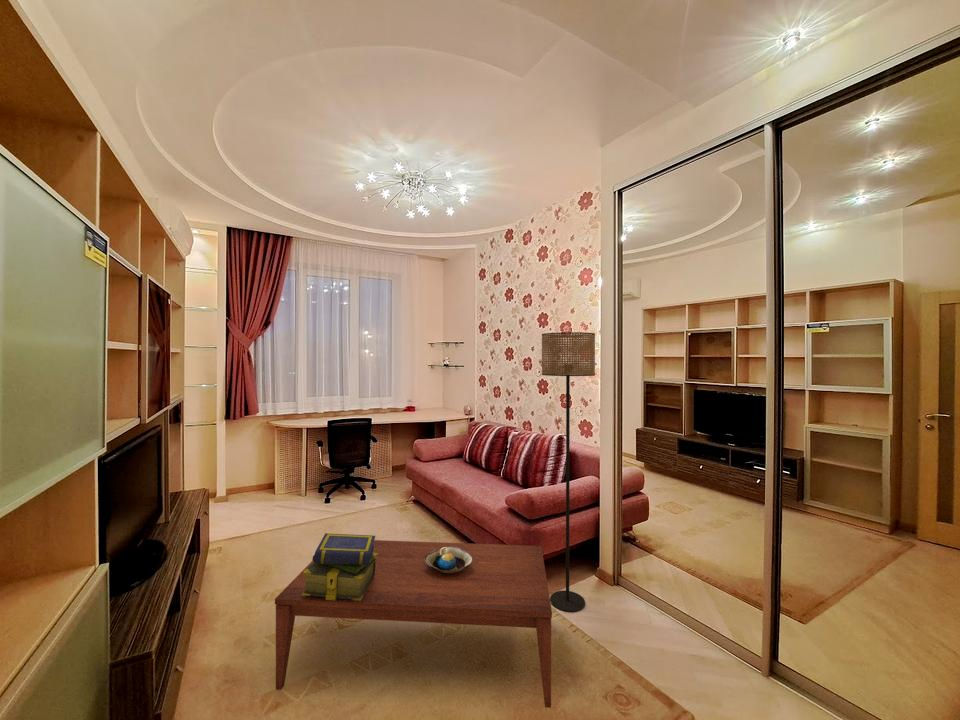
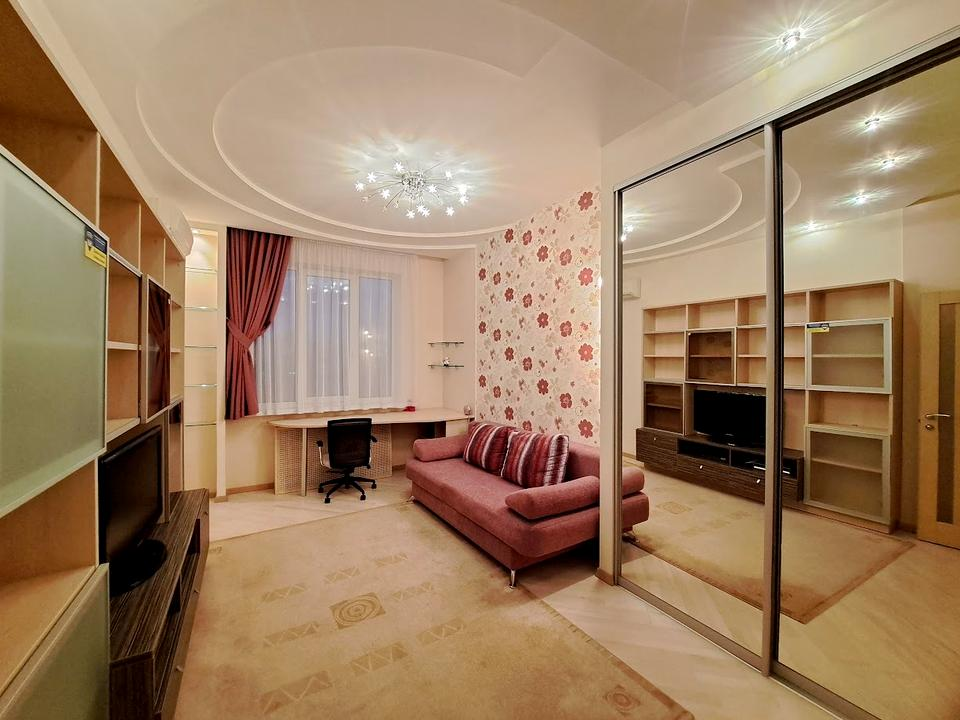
- stack of books [302,532,378,601]
- floor lamp [541,331,596,613]
- decorative bowl [425,546,473,573]
- coffee table [274,539,553,709]
